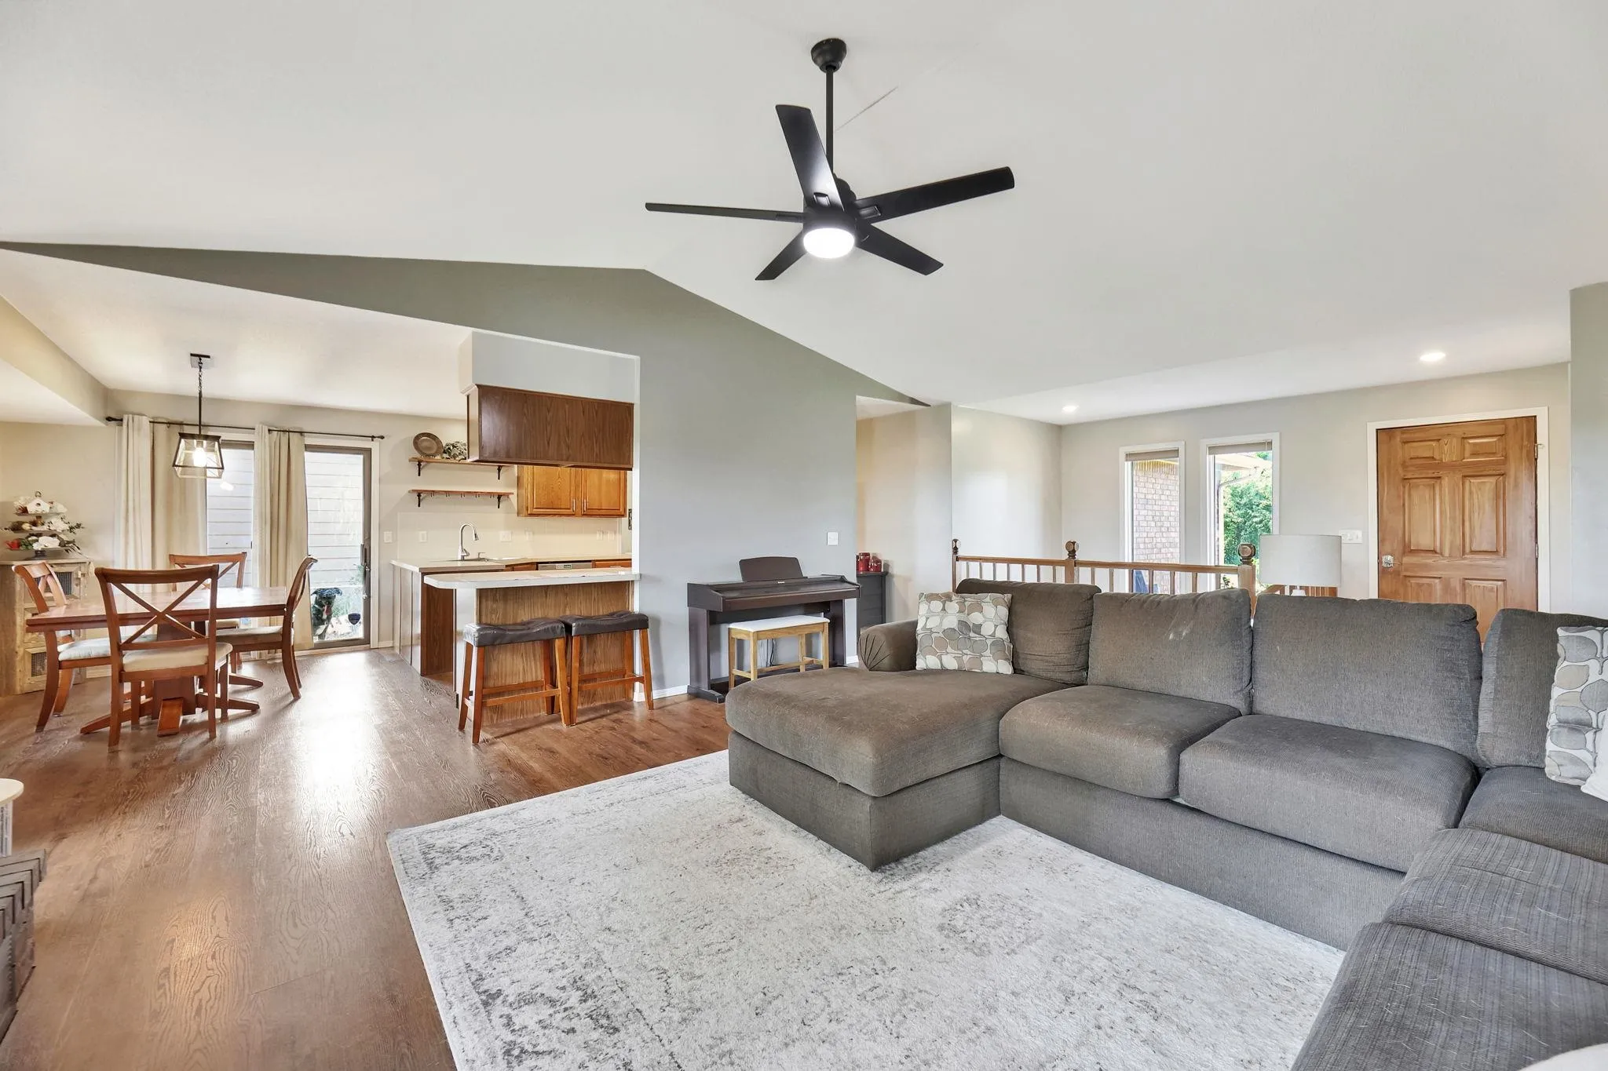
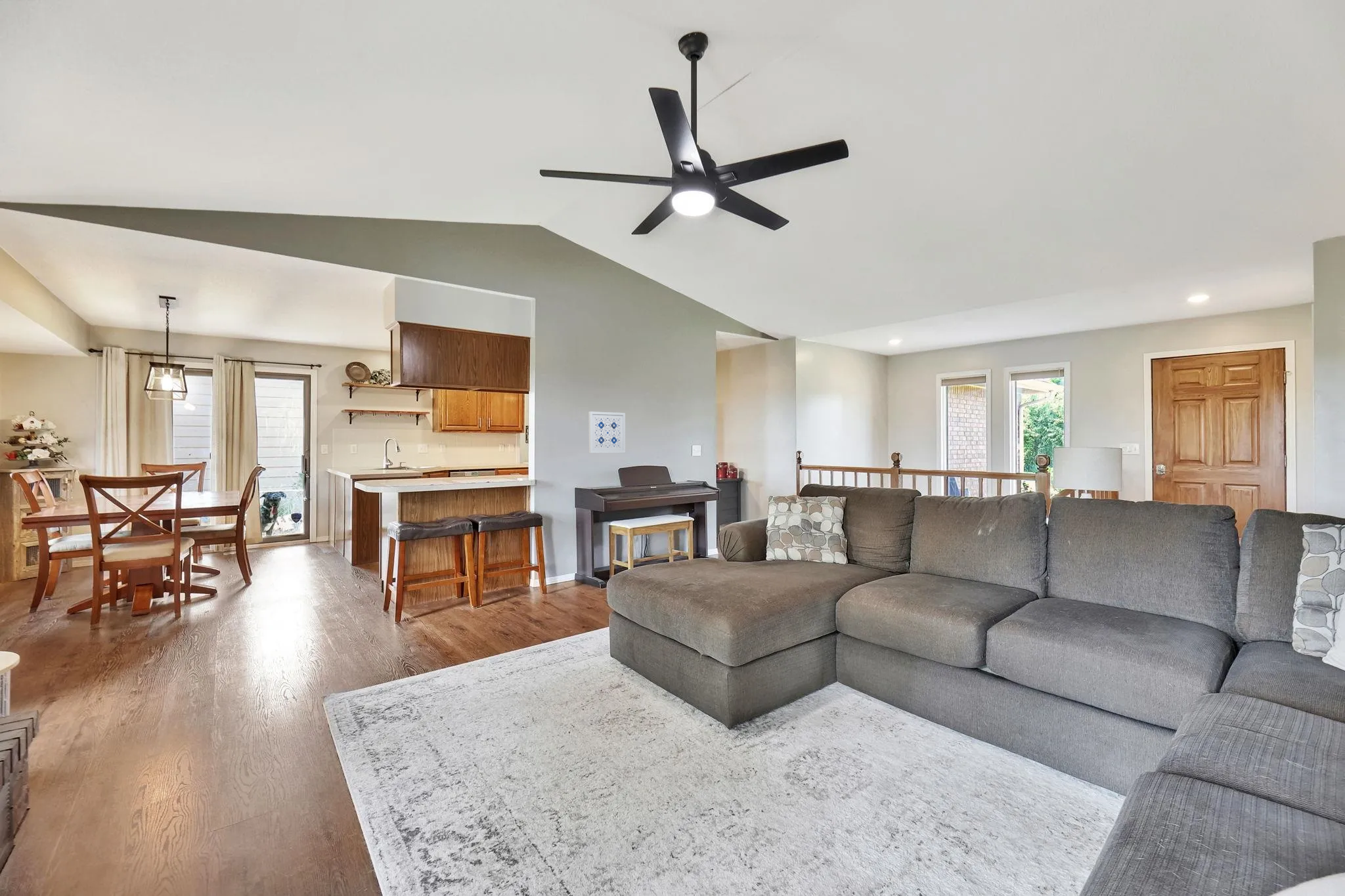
+ wall art [588,411,626,454]
